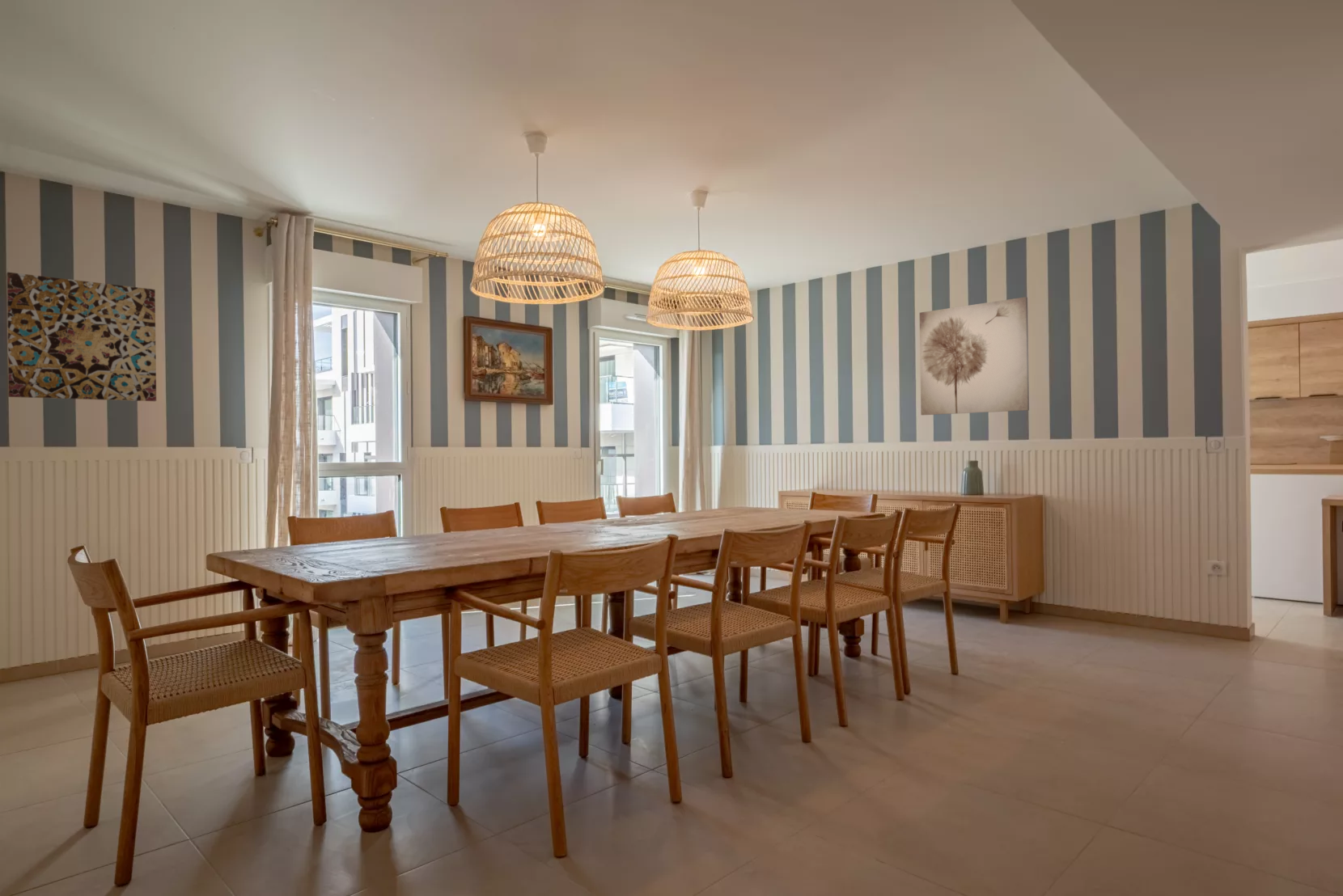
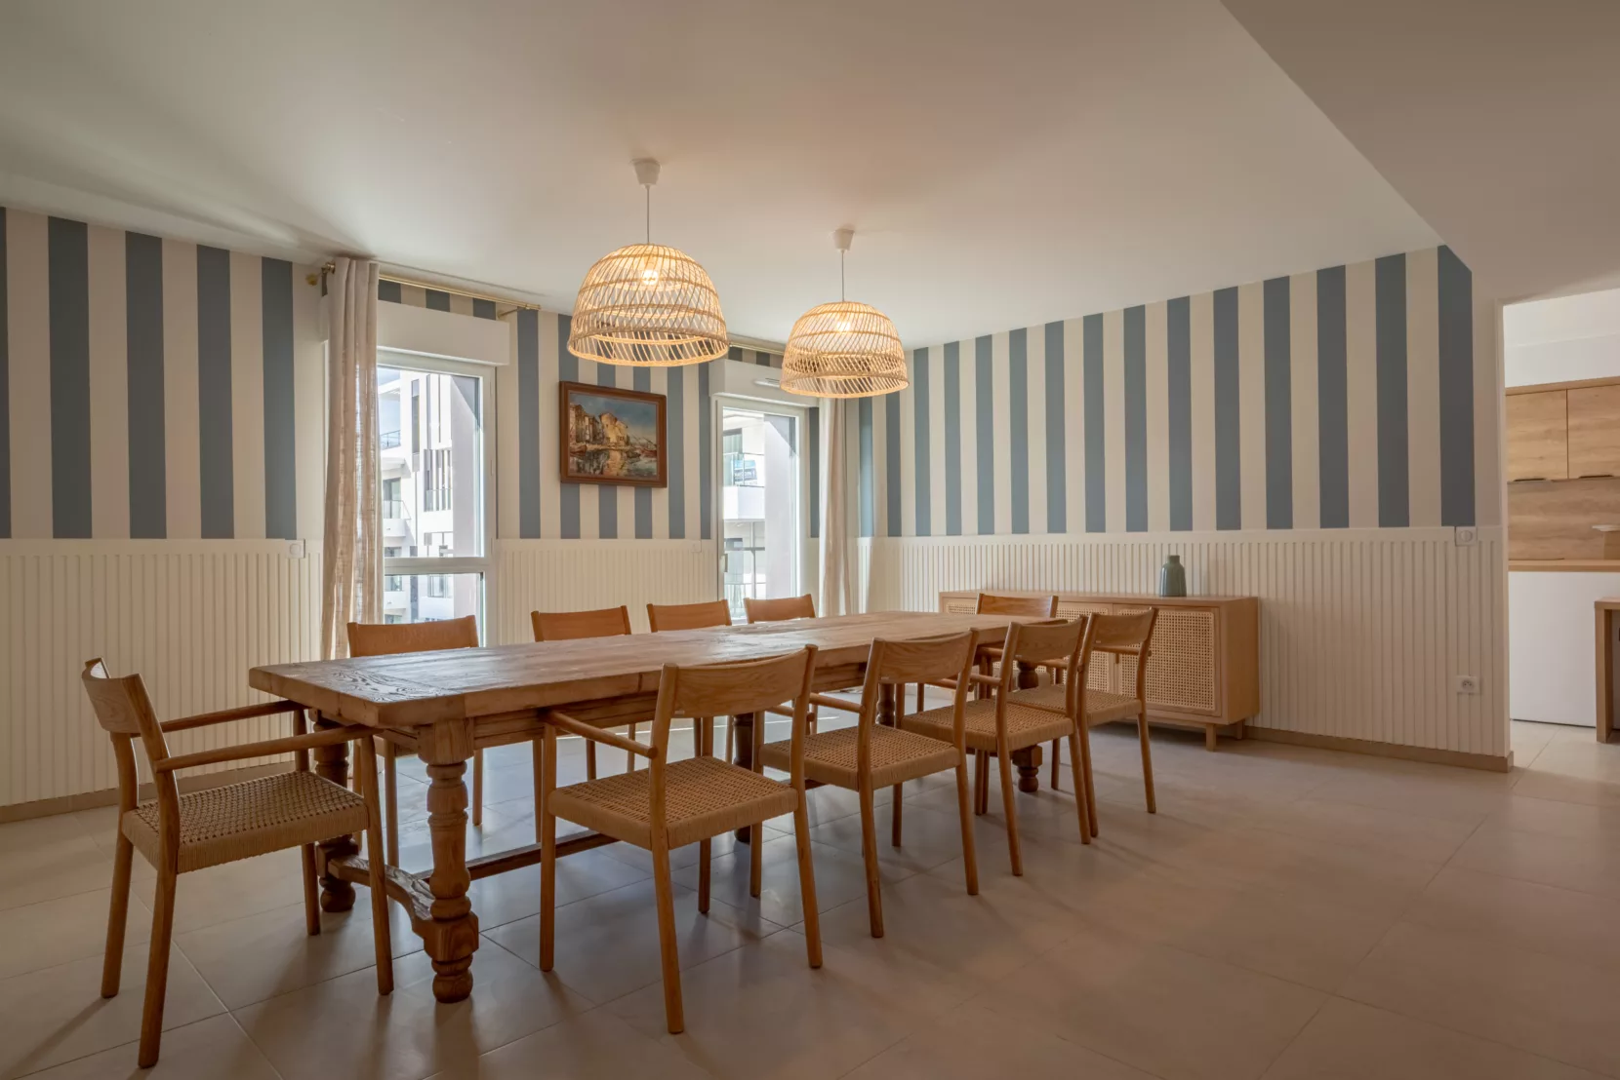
- wall art [919,296,1030,416]
- wall art [6,271,157,402]
